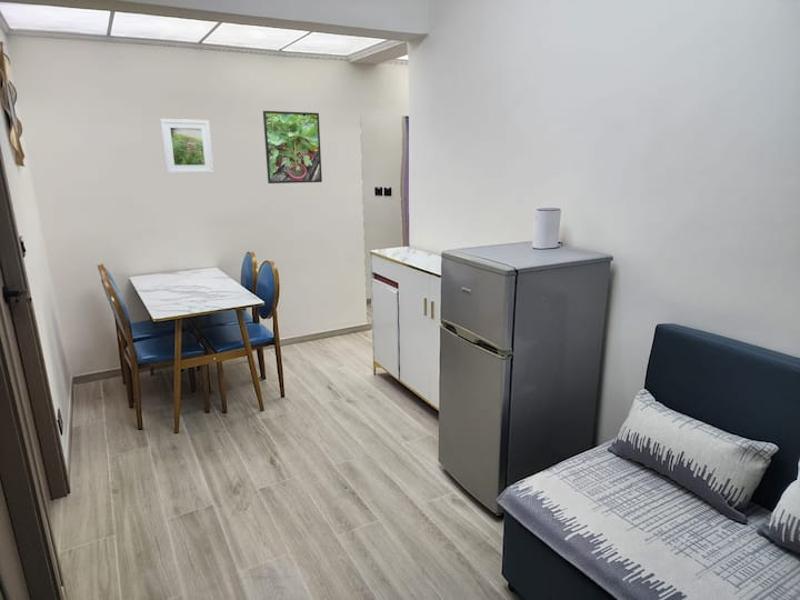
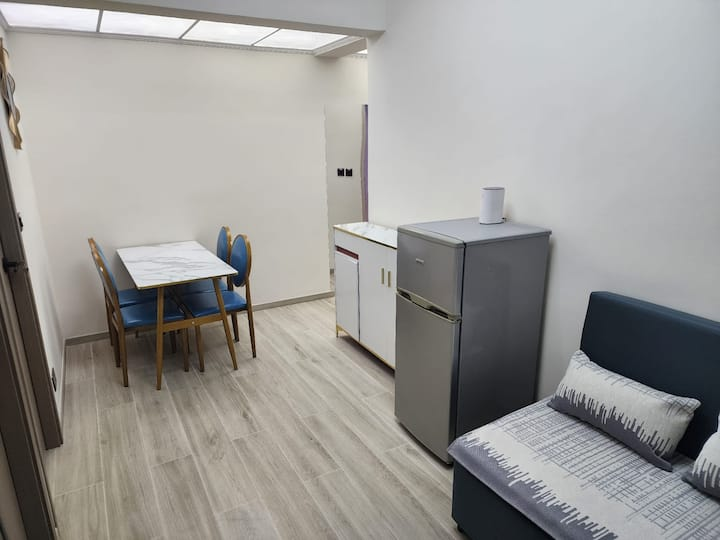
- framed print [262,110,323,184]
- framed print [159,118,214,174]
